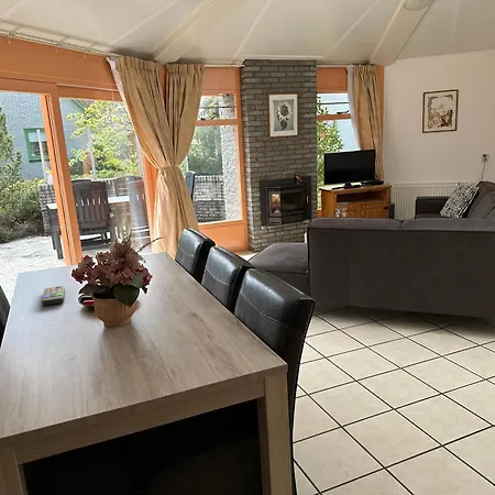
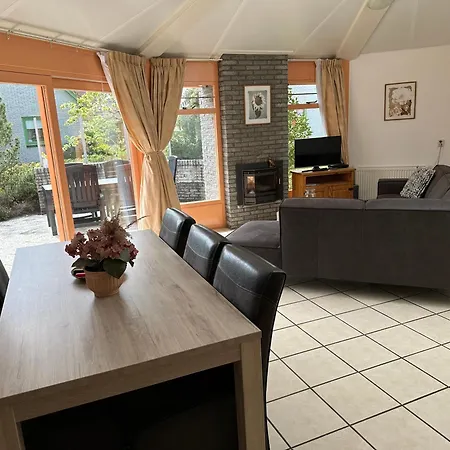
- remote control [41,285,66,307]
